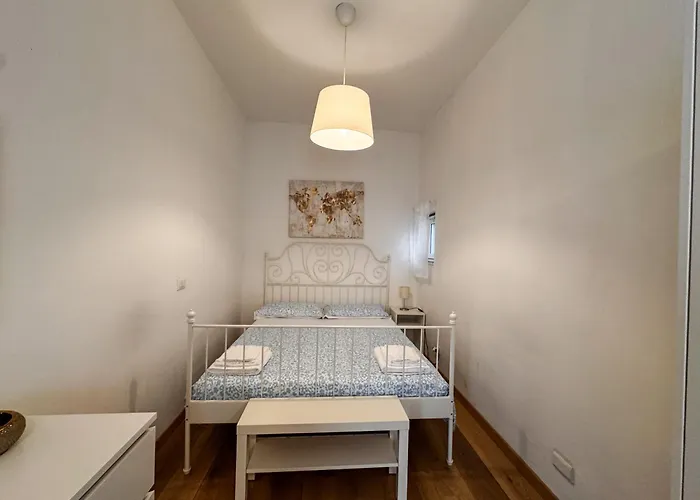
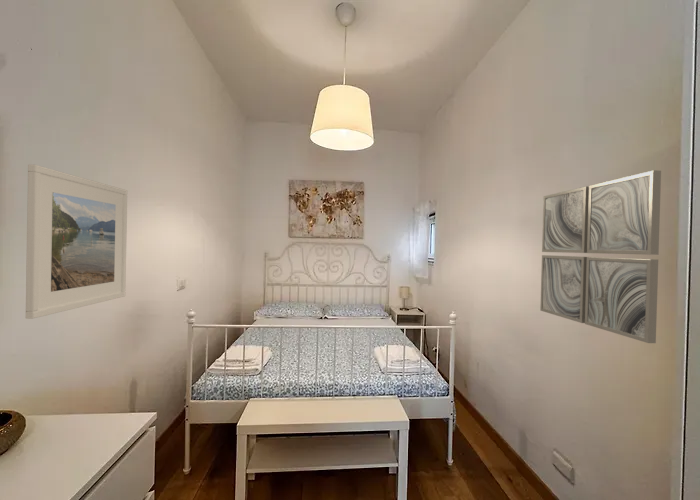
+ wall art [539,169,662,344]
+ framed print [25,163,128,320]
